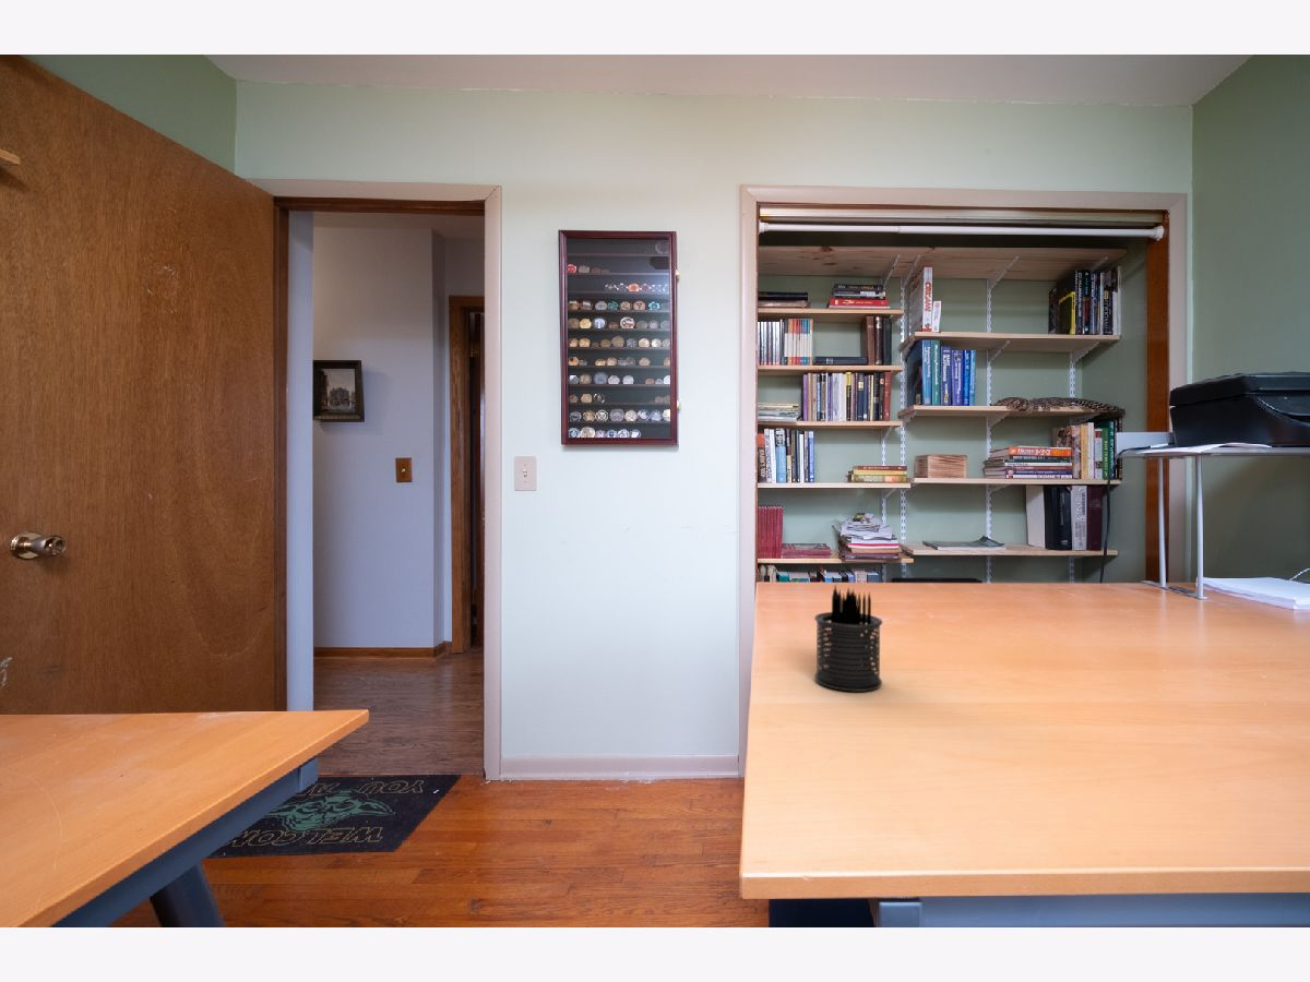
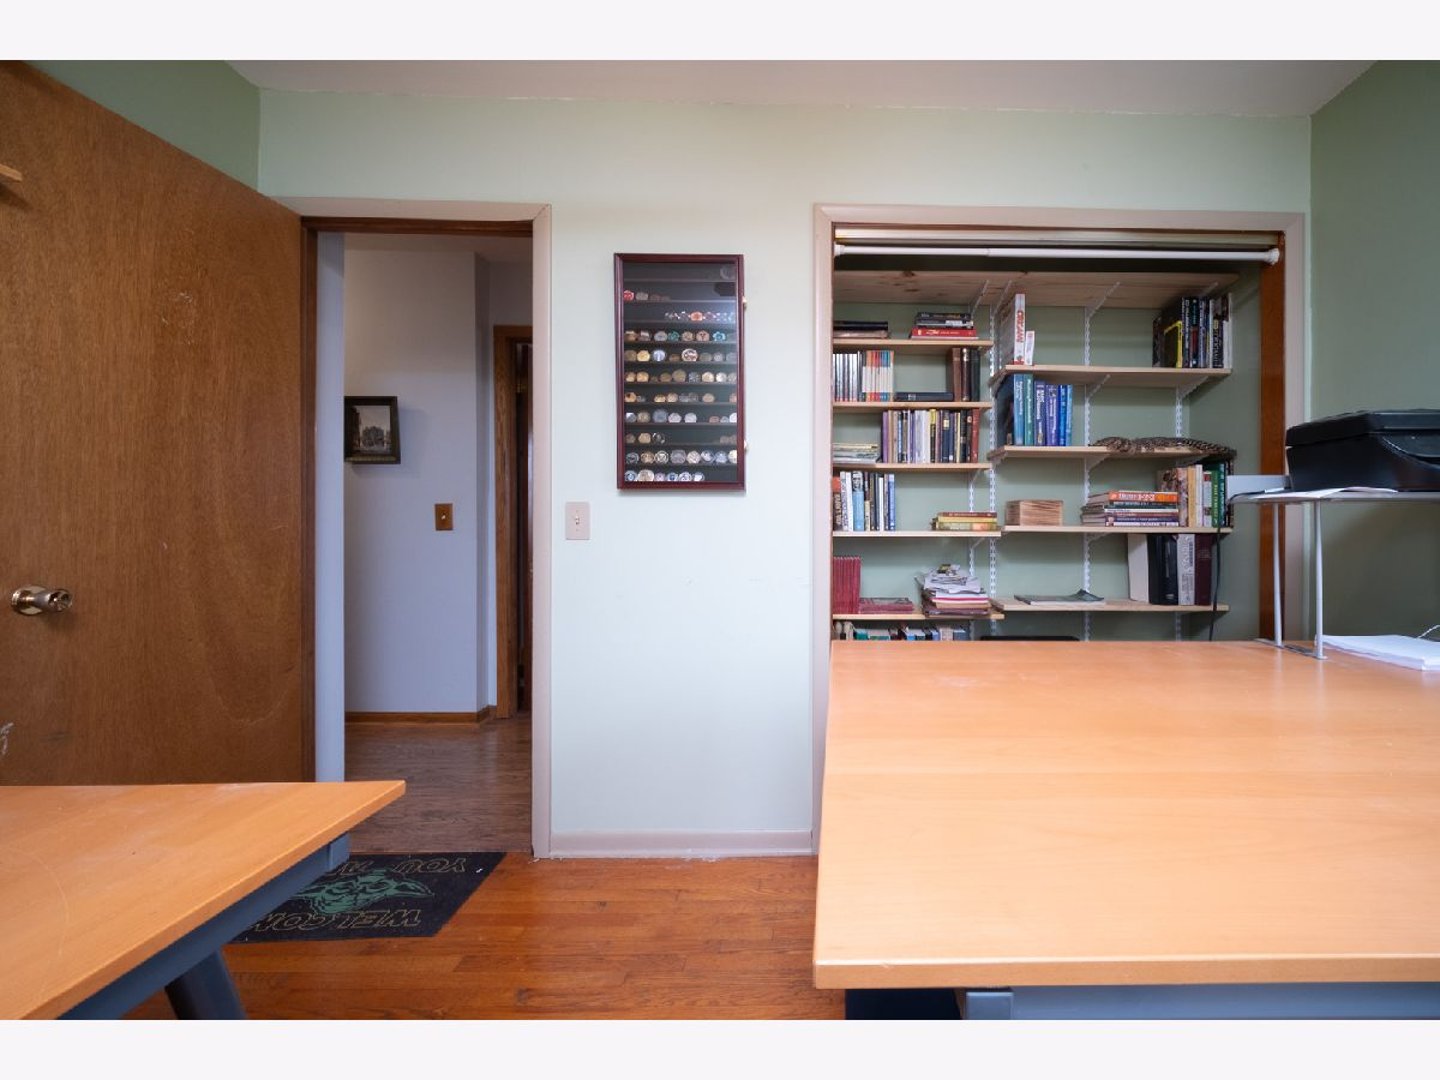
- pen holder [813,584,883,693]
